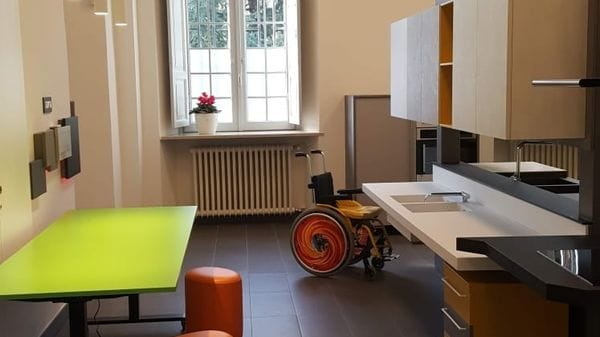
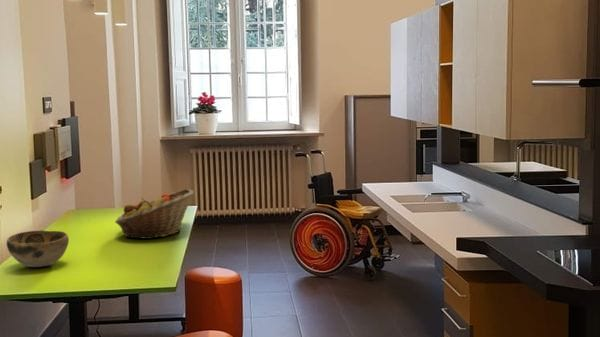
+ fruit basket [114,188,195,240]
+ decorative bowl [6,230,70,268]
